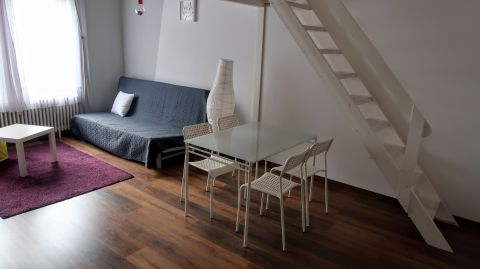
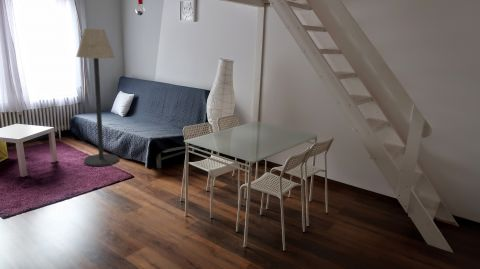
+ floor lamp [75,28,120,167]
